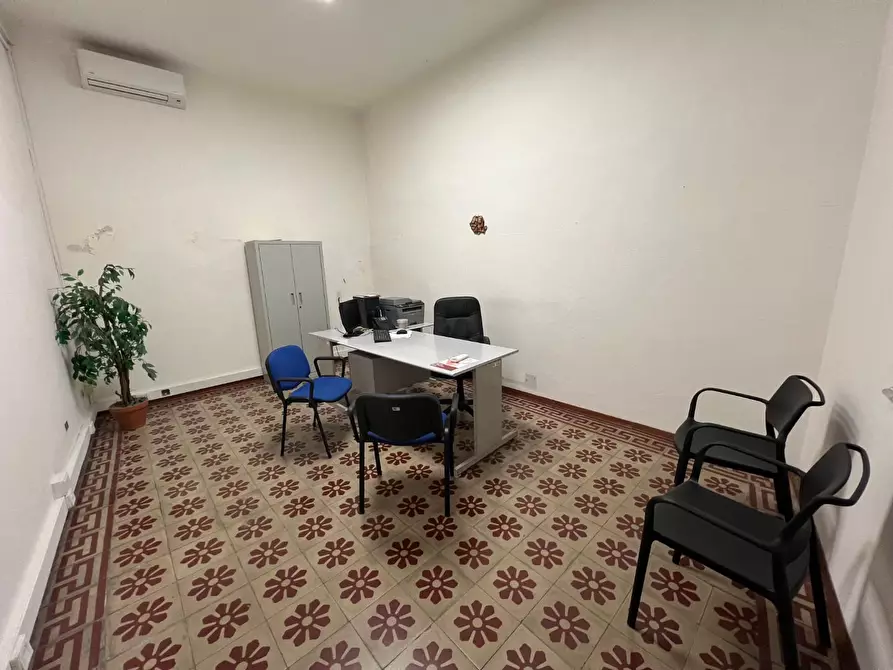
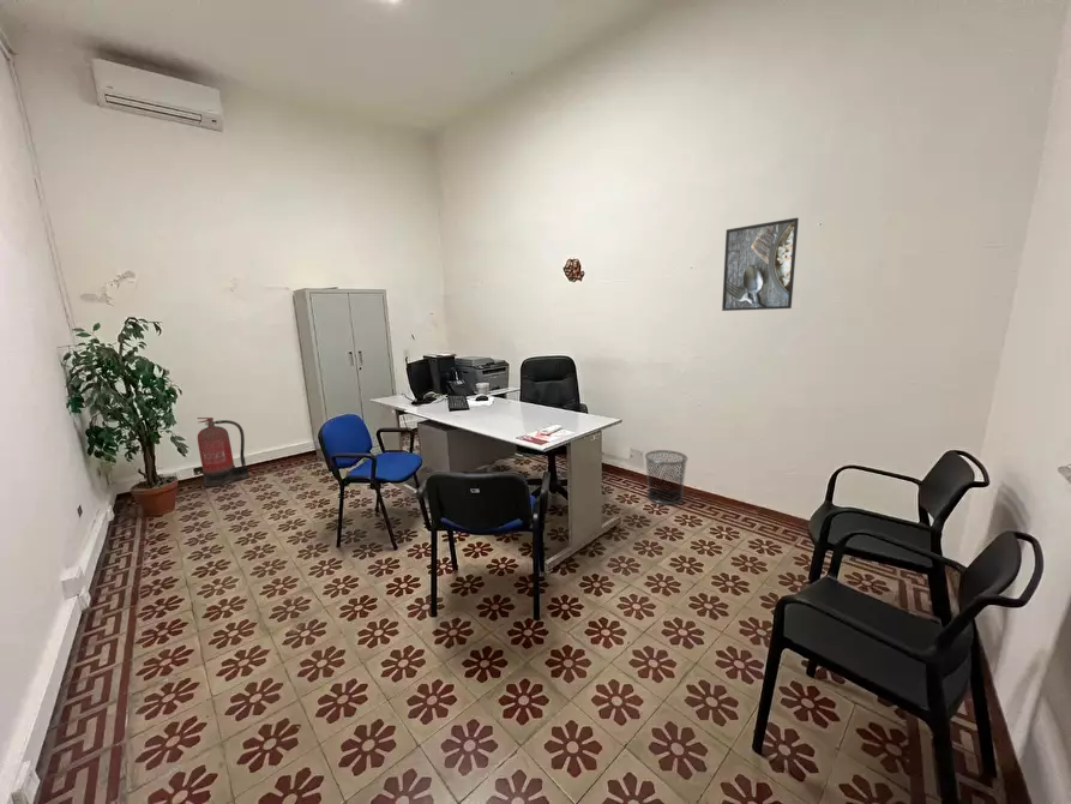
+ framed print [721,216,800,312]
+ waste bin [644,449,688,505]
+ fire extinguisher [197,416,249,487]
